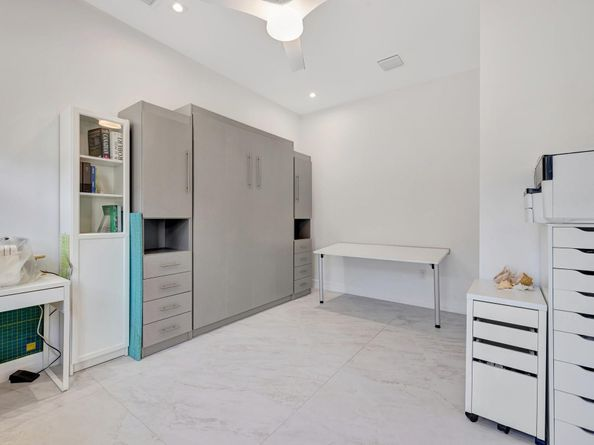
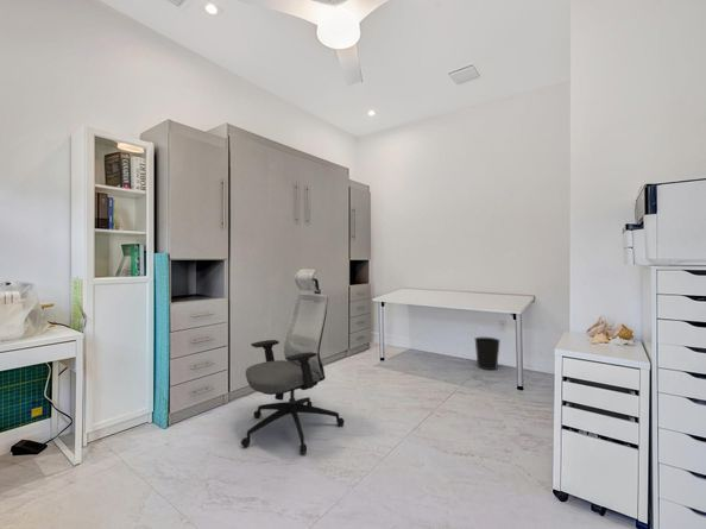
+ office chair [240,269,346,455]
+ wastebasket [474,336,502,371]
